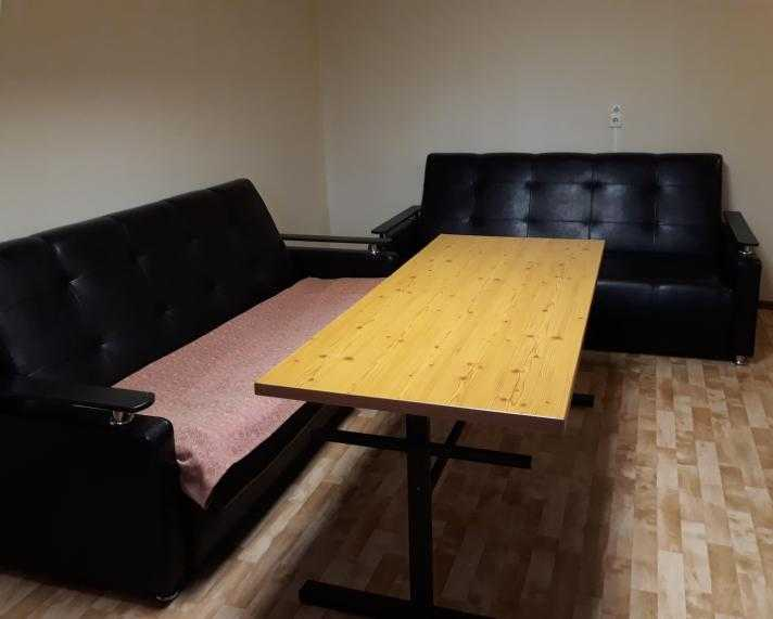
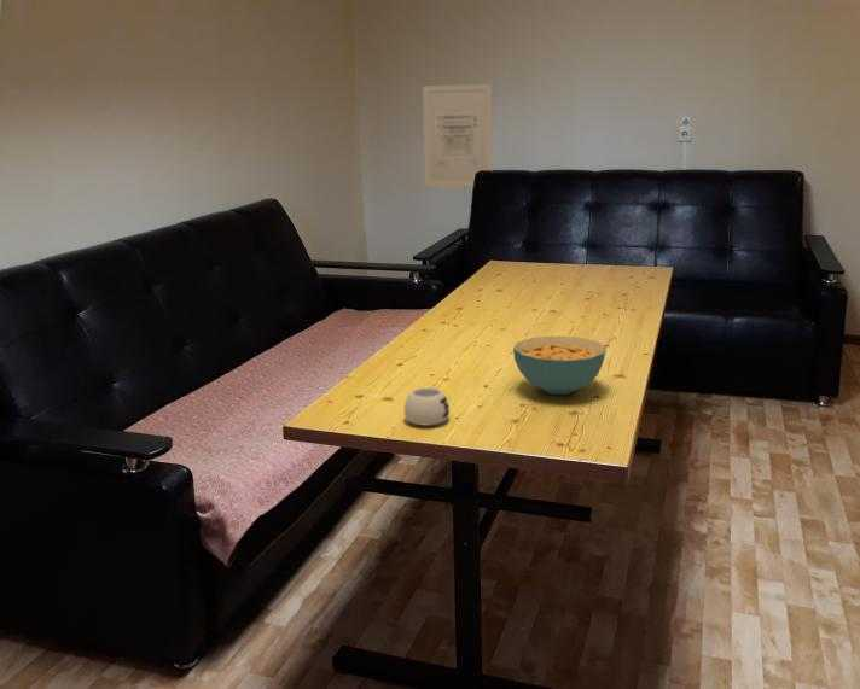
+ cereal bowl [512,334,608,396]
+ mug [403,386,451,427]
+ wall art [422,83,493,188]
